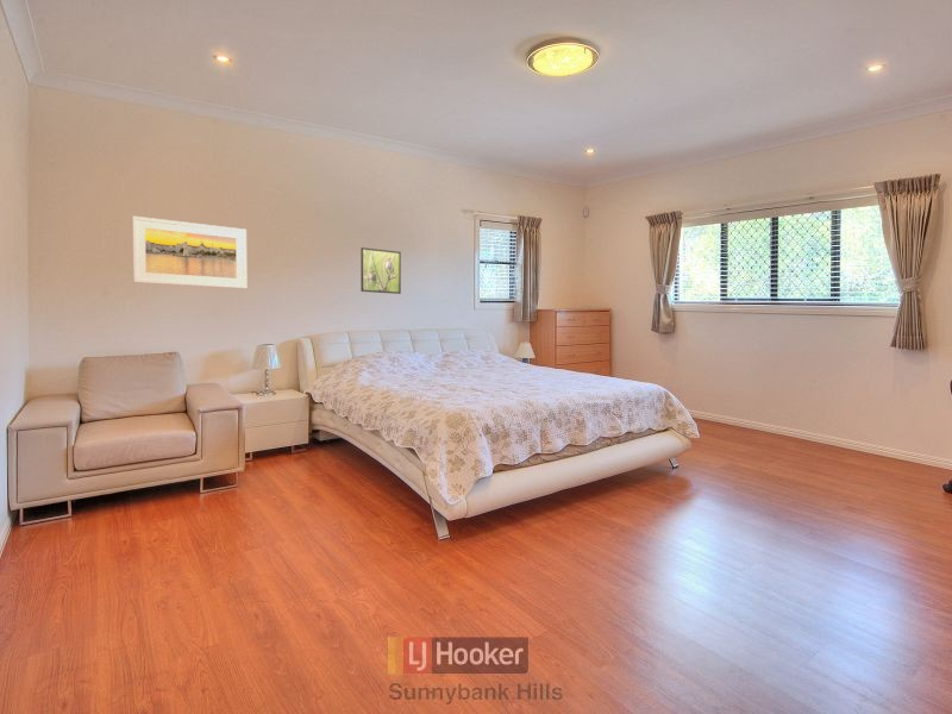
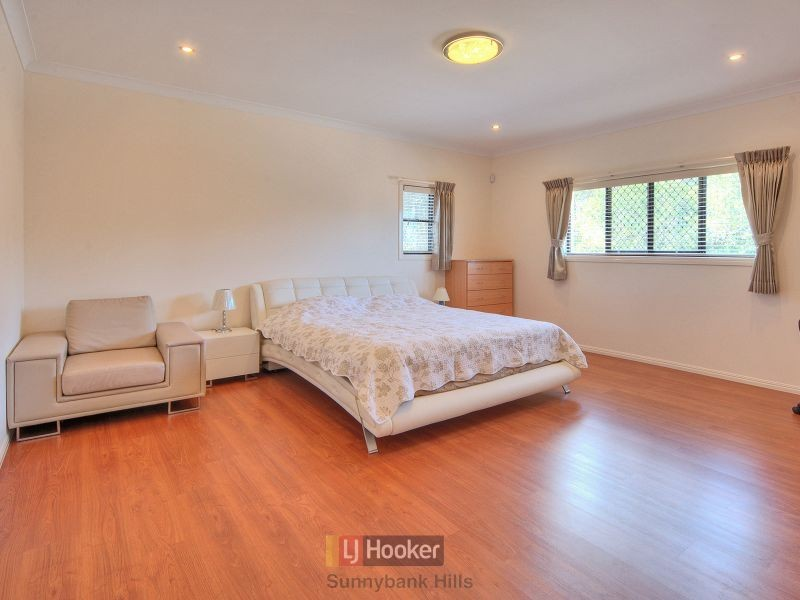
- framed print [359,246,402,295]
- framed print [131,215,248,289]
